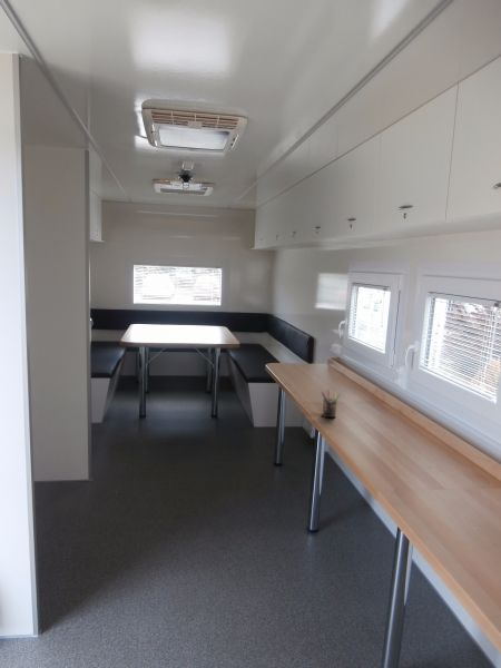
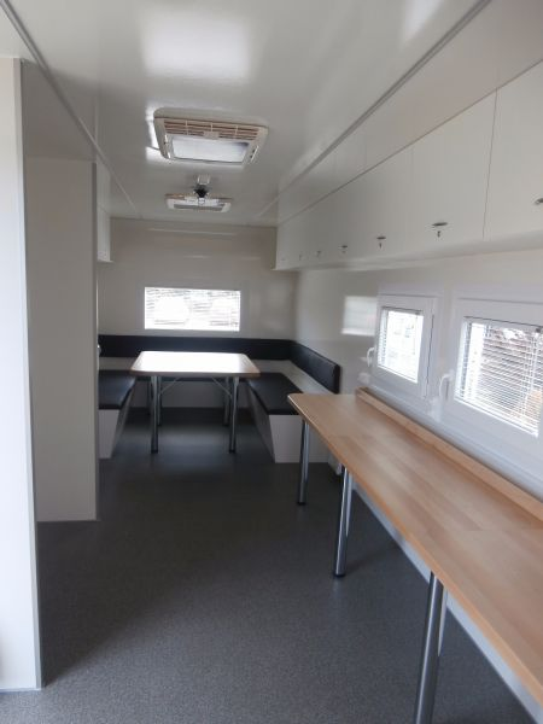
- pen holder [320,389,342,419]
